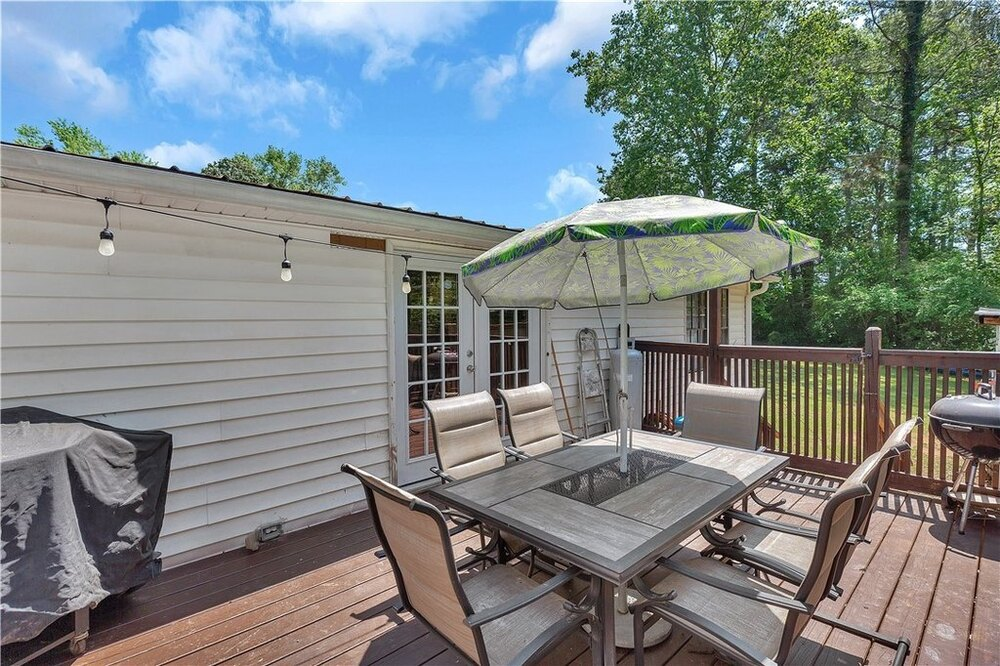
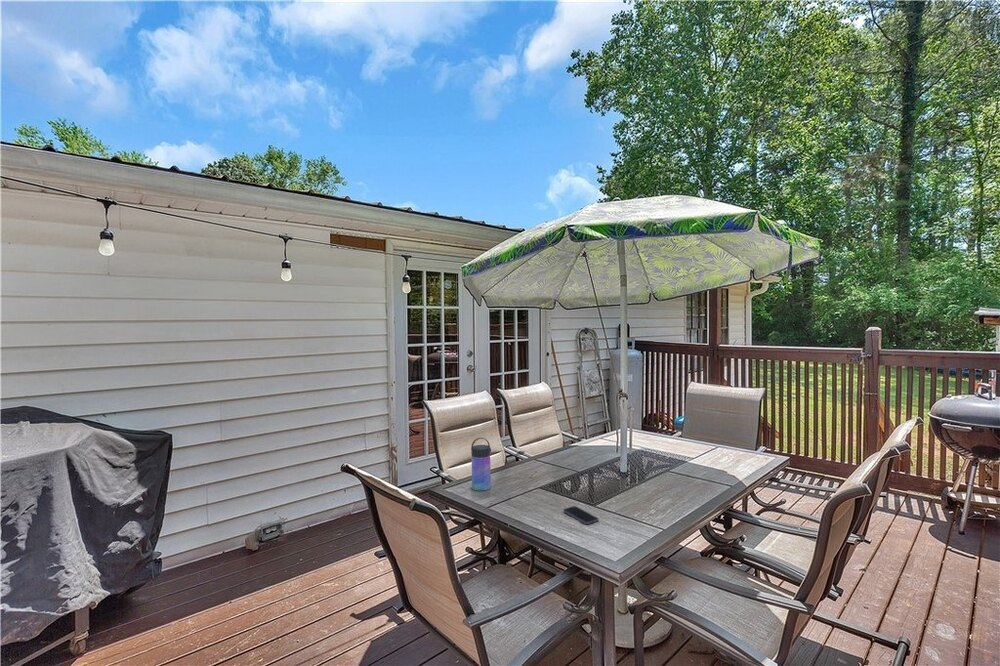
+ water bottle [470,437,492,492]
+ smartphone [563,505,599,525]
